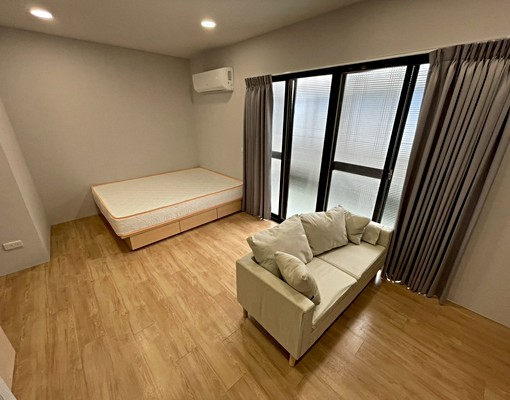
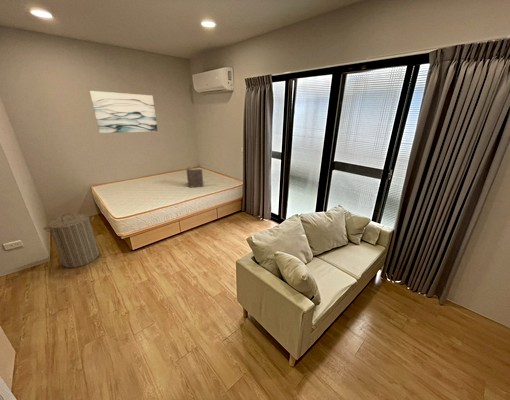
+ book [185,166,204,189]
+ wall art [89,90,159,134]
+ laundry hamper [43,212,100,269]
